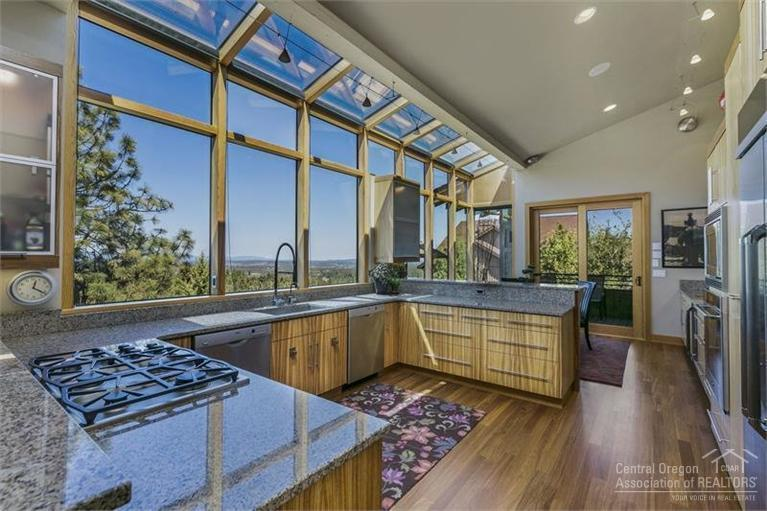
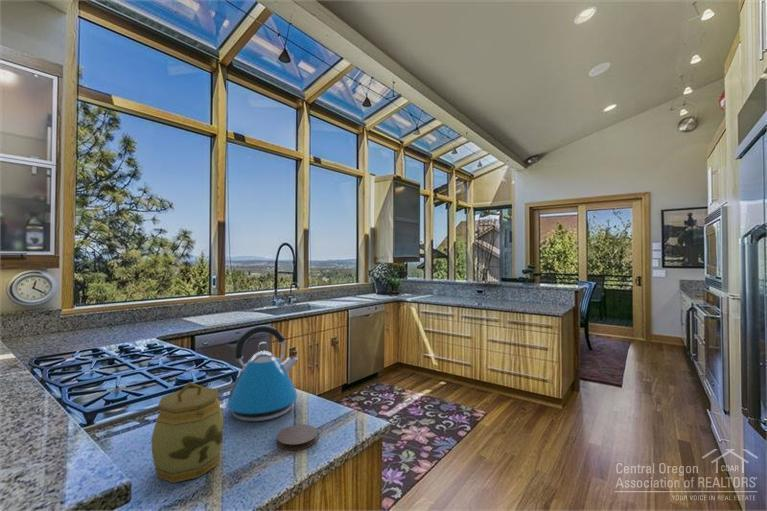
+ jar [150,381,224,484]
+ kettle [220,325,299,422]
+ coaster [276,423,319,451]
